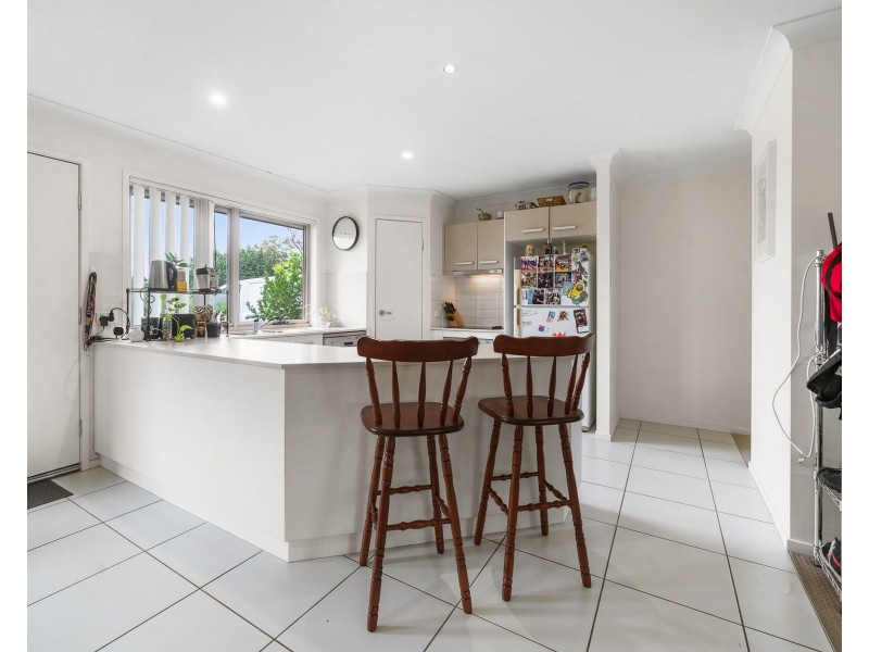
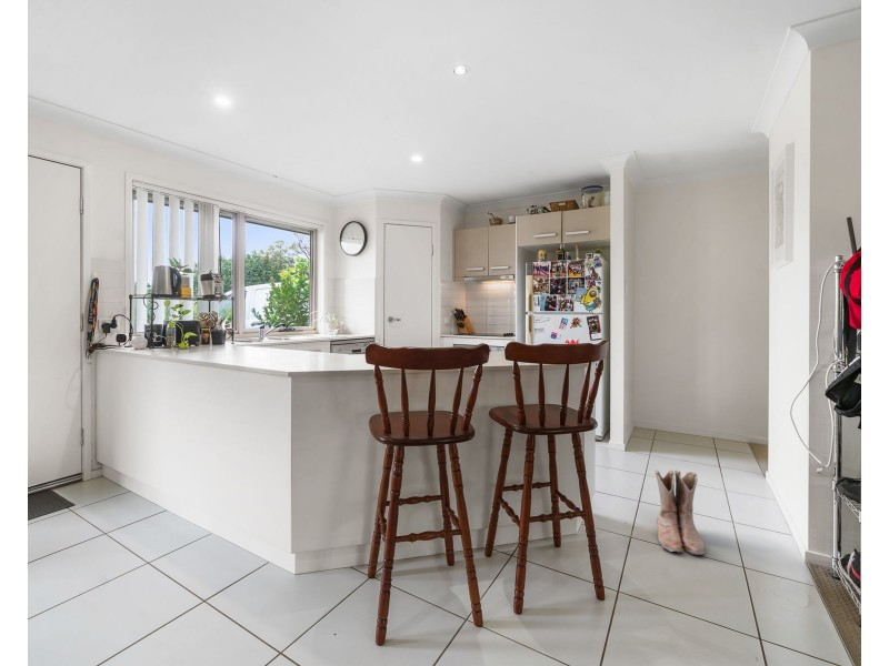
+ boots [655,468,706,556]
